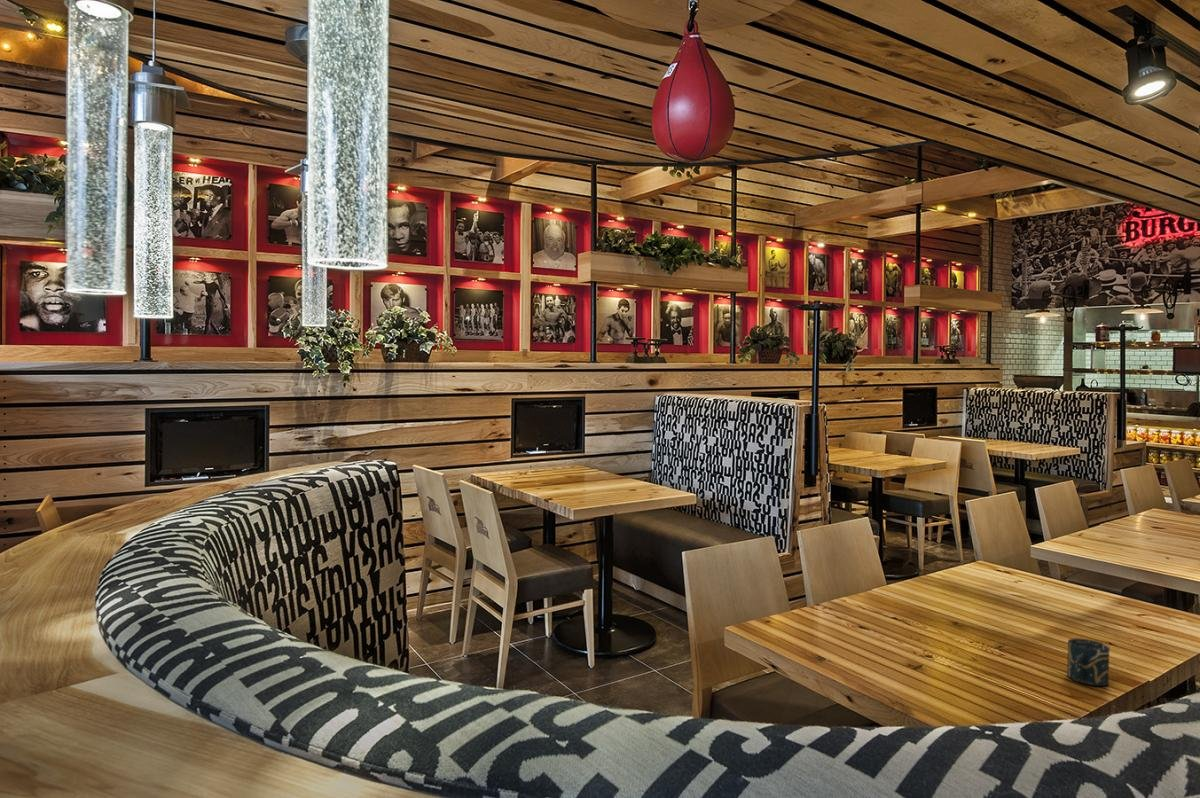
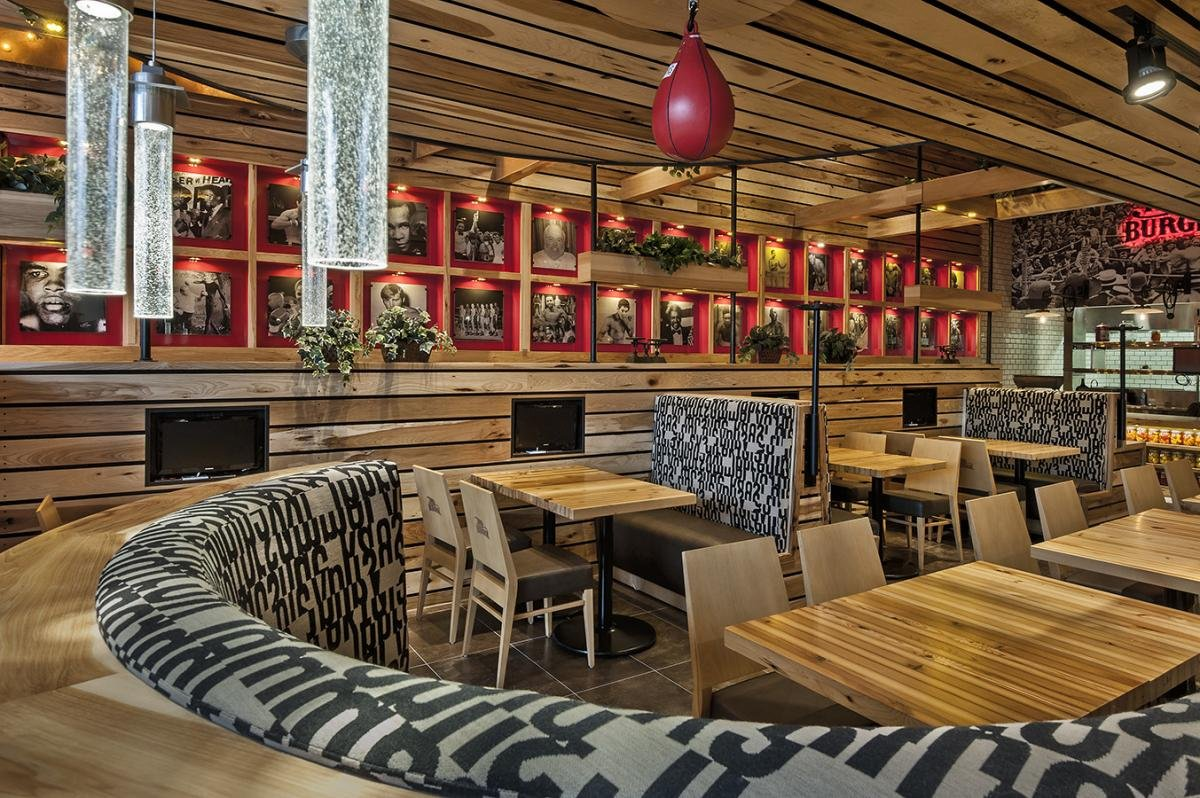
- cup [1066,637,1110,687]
